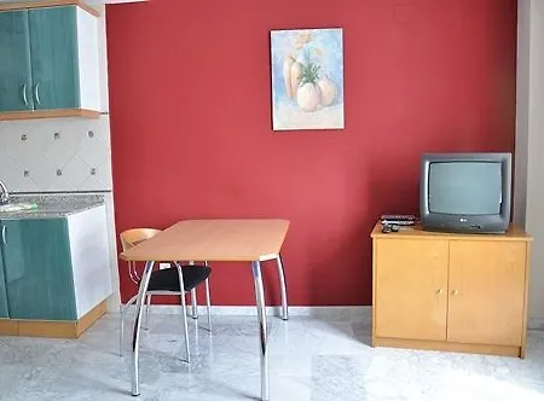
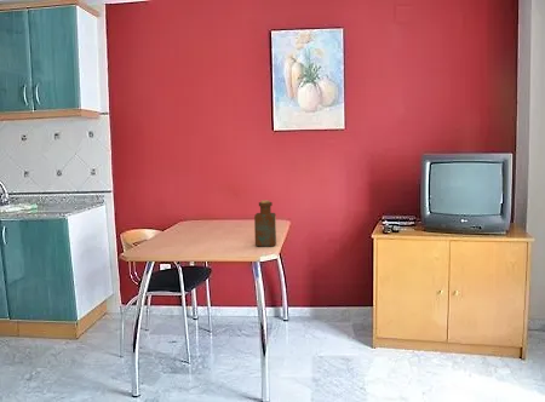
+ bottle [253,199,277,247]
